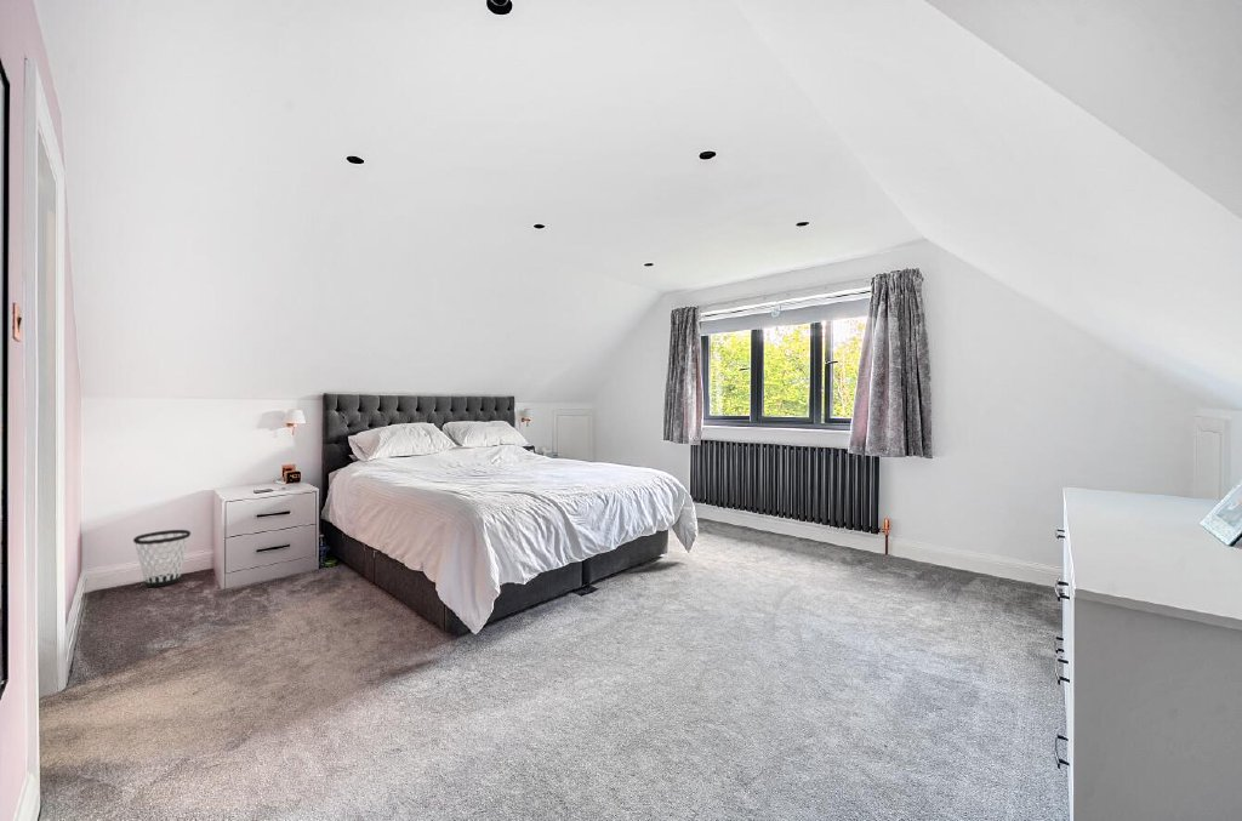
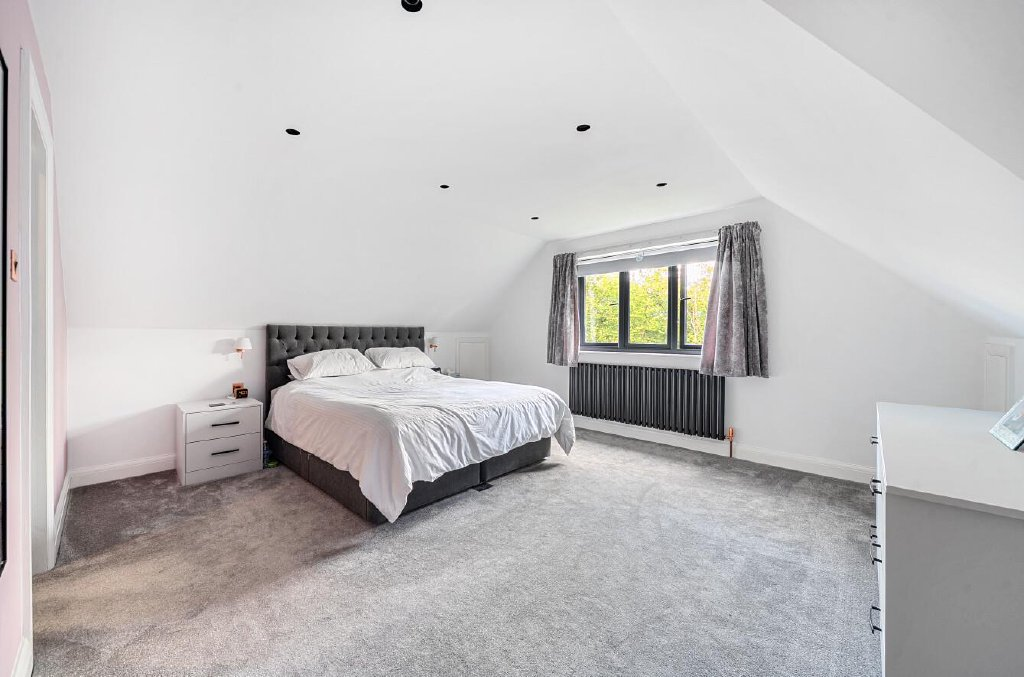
- wastebasket [132,529,192,588]
